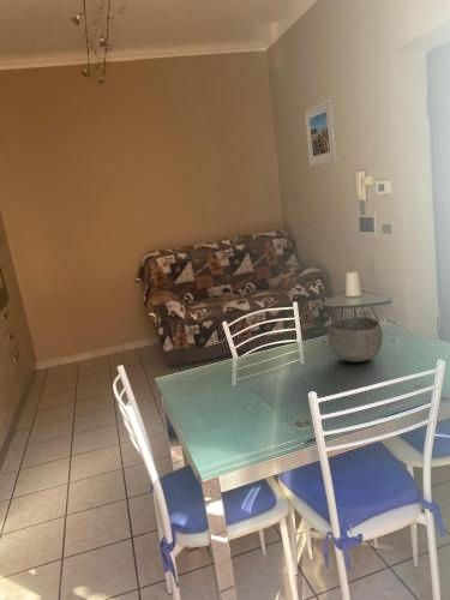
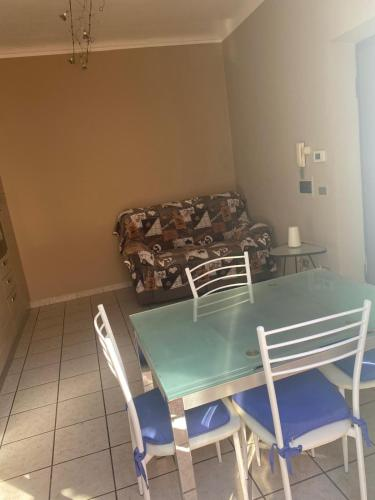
- bowl [326,316,384,364]
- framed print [304,98,338,167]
